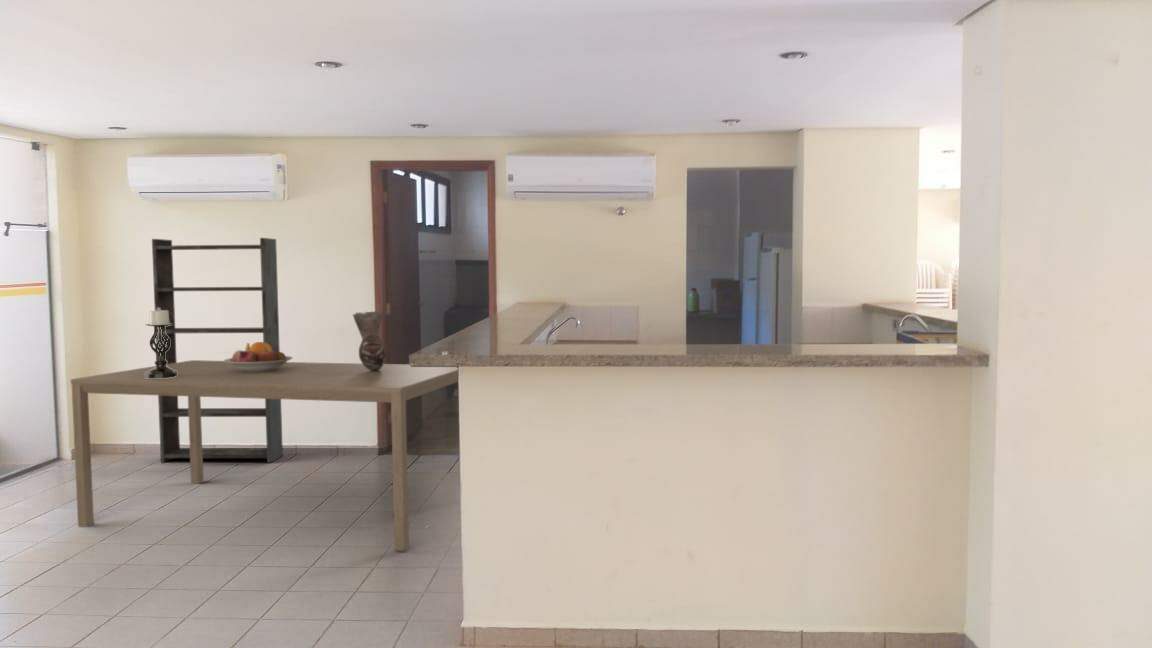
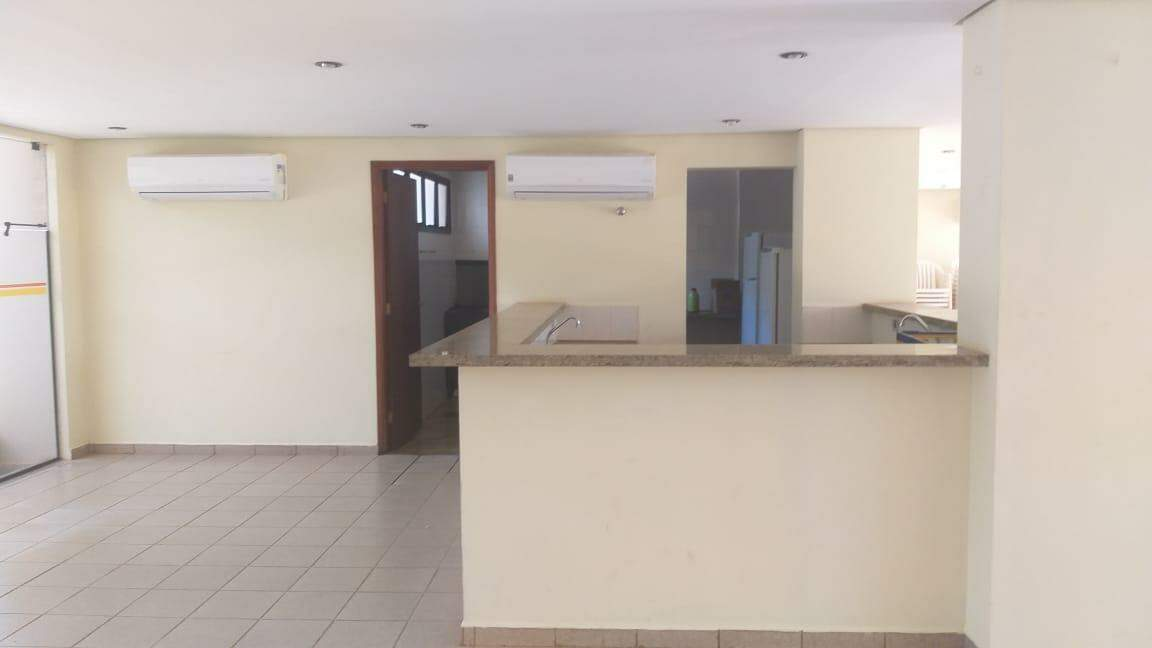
- dining table [70,359,459,552]
- fruit bowl [223,341,294,372]
- bookshelf [151,237,284,464]
- vase [351,310,387,371]
- candle holder [145,308,177,378]
